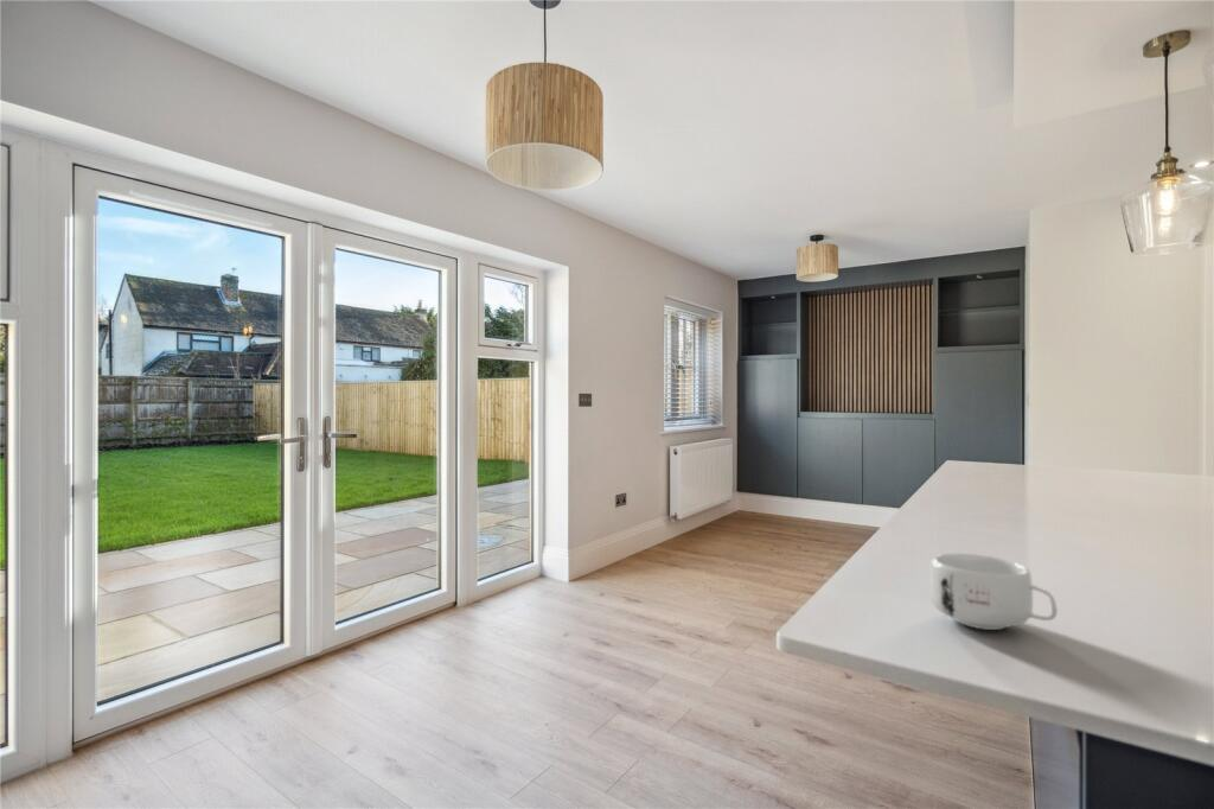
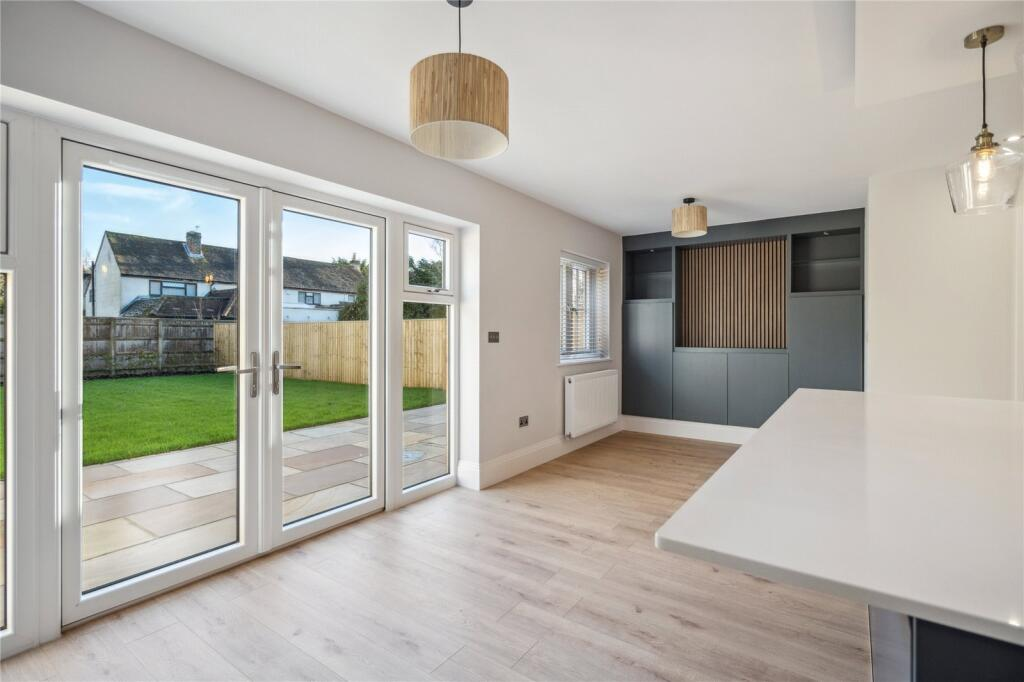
- mug [928,553,1059,631]
